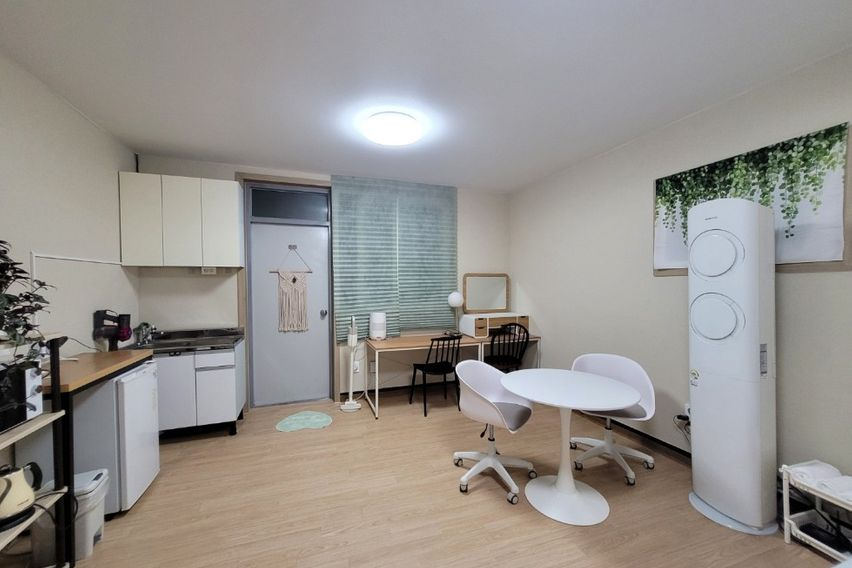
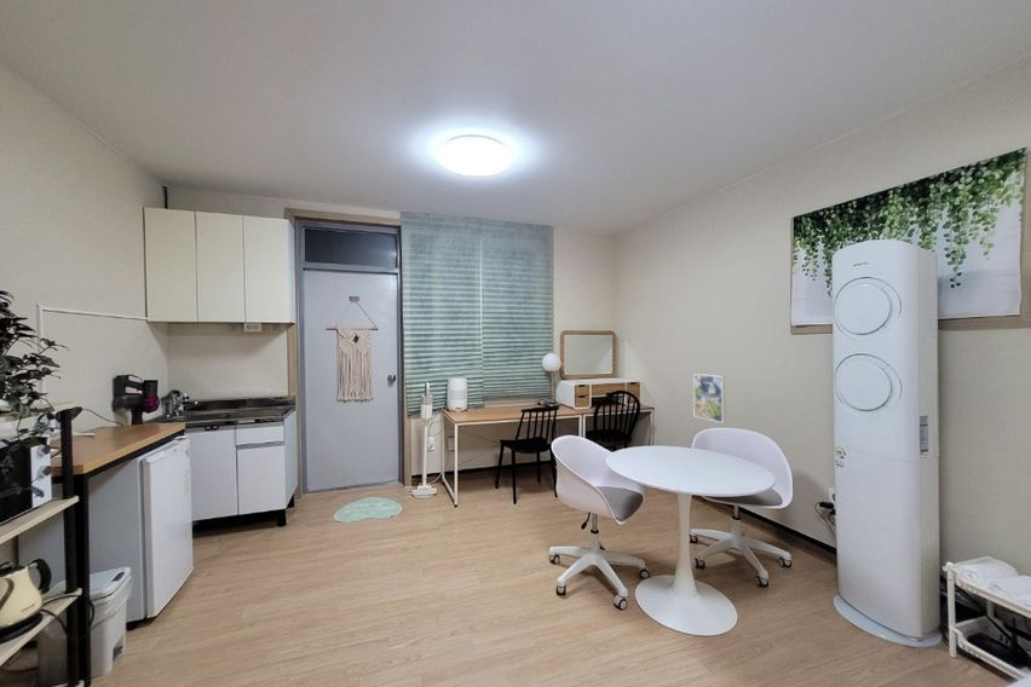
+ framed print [692,373,726,423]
